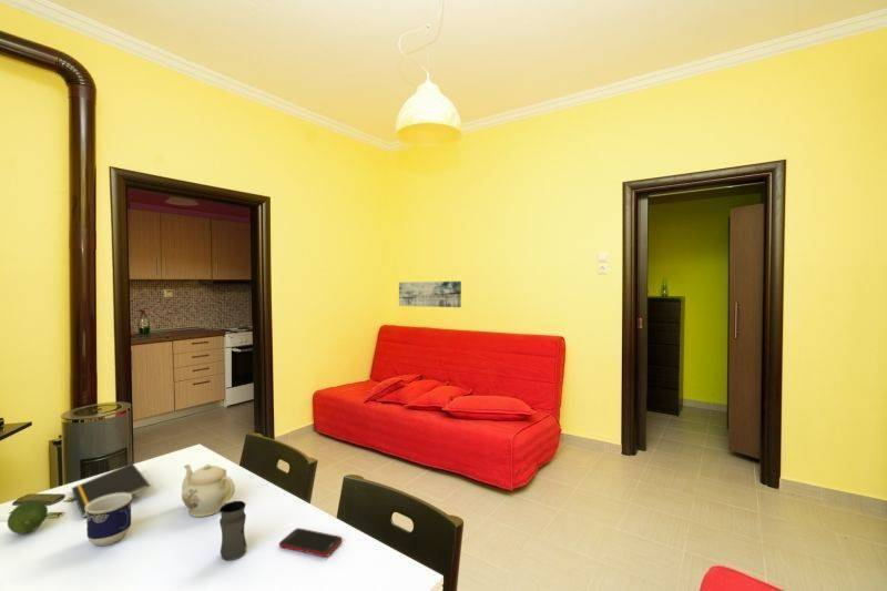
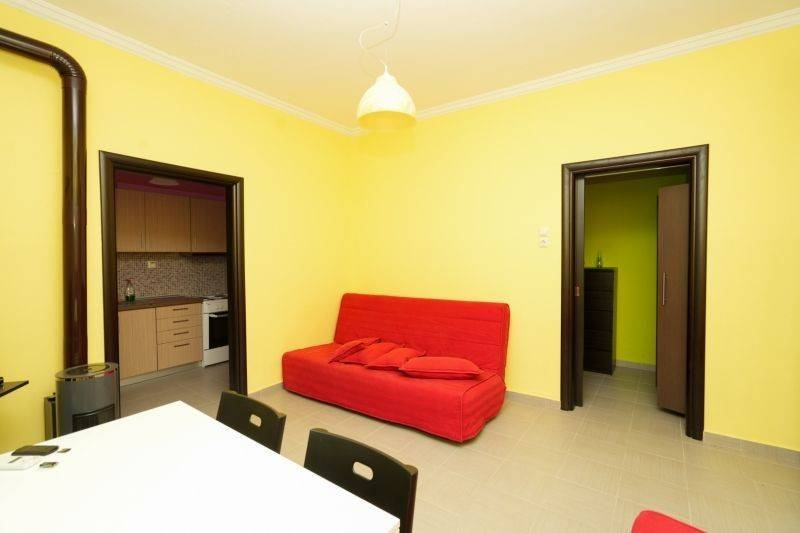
- notepad [70,462,151,519]
- jar [218,500,247,561]
- cup [85,493,133,547]
- teapot [181,463,236,518]
- fruit [7,499,49,534]
- wall art [398,281,462,308]
- cell phone [278,527,343,558]
